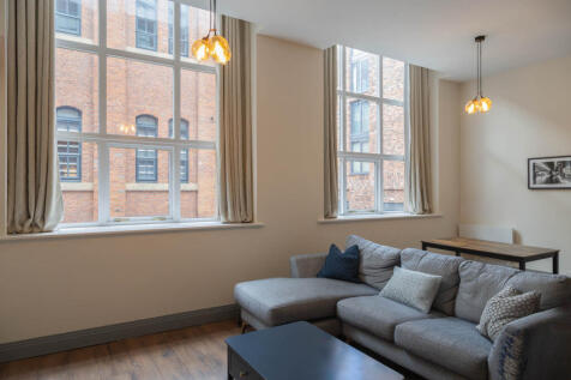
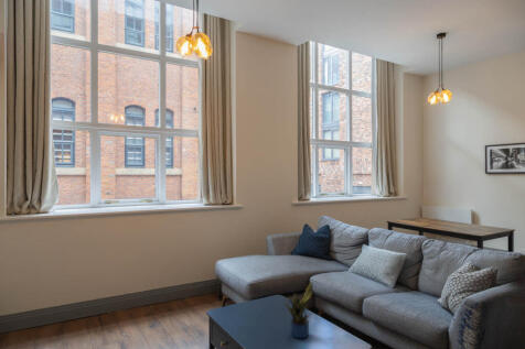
+ potted plant [283,280,314,339]
